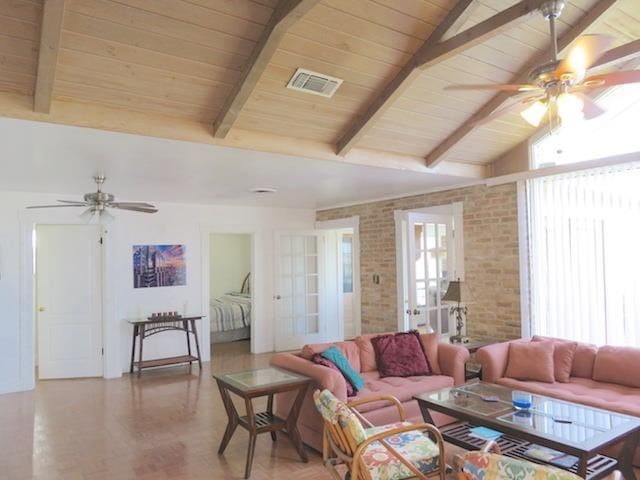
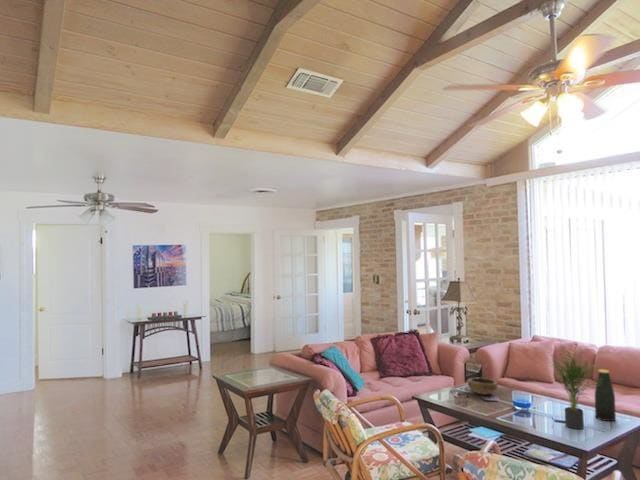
+ potted plant [546,342,602,430]
+ bowl [467,377,499,396]
+ bottle [594,369,617,422]
